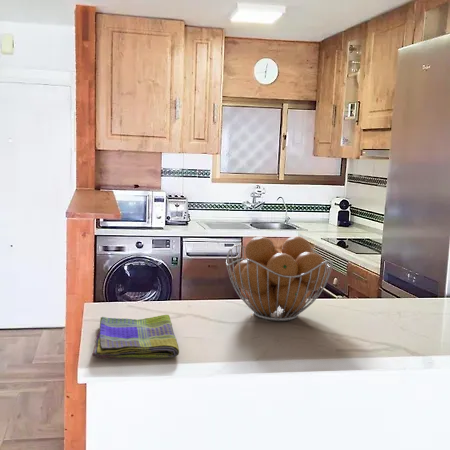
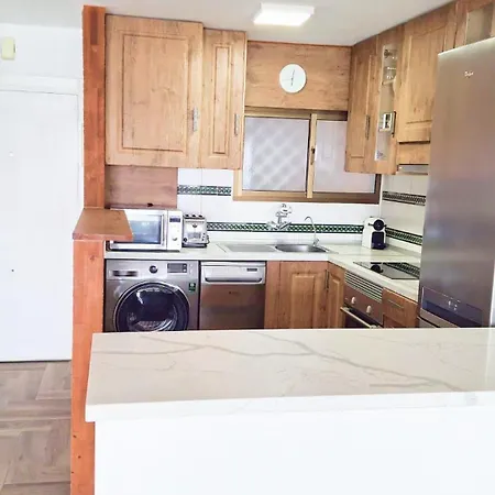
- dish towel [91,314,180,359]
- fruit basket [225,235,334,322]
